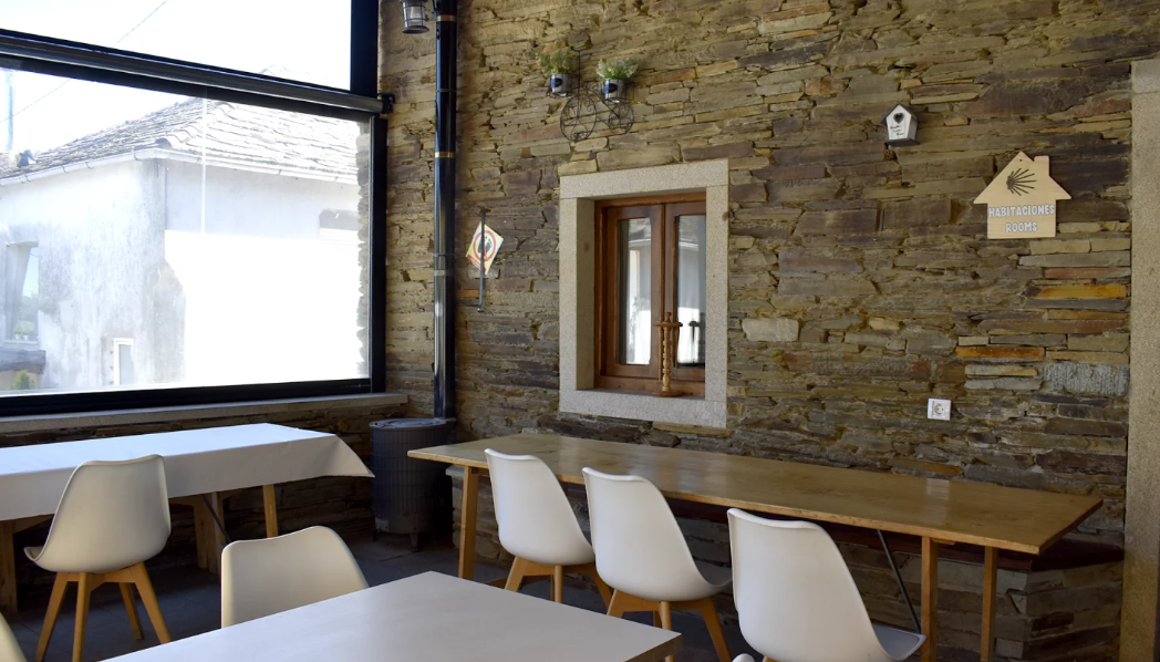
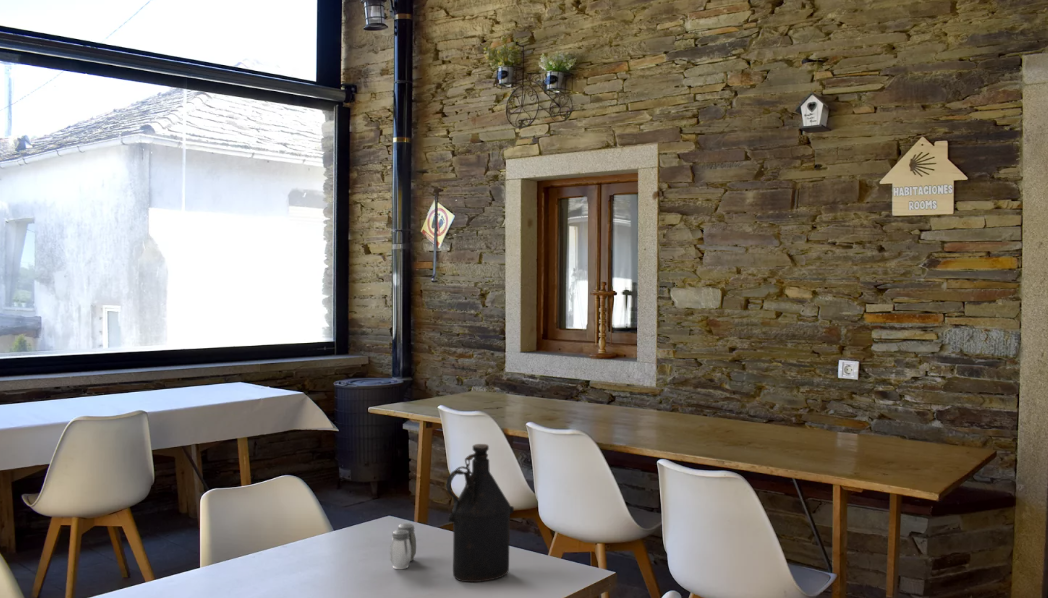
+ bottle [445,443,515,583]
+ salt and pepper shaker [389,522,417,570]
